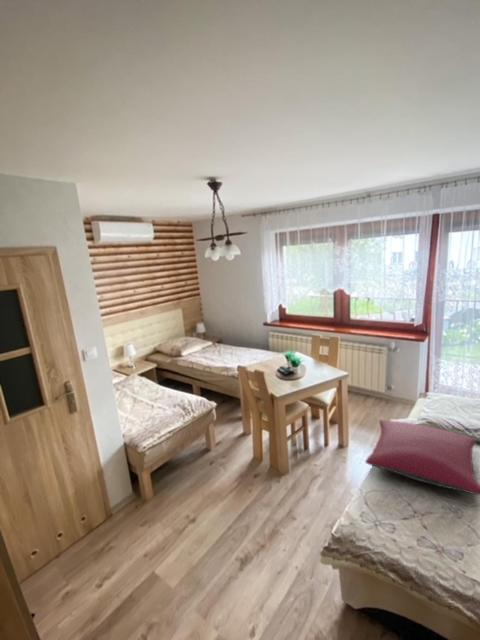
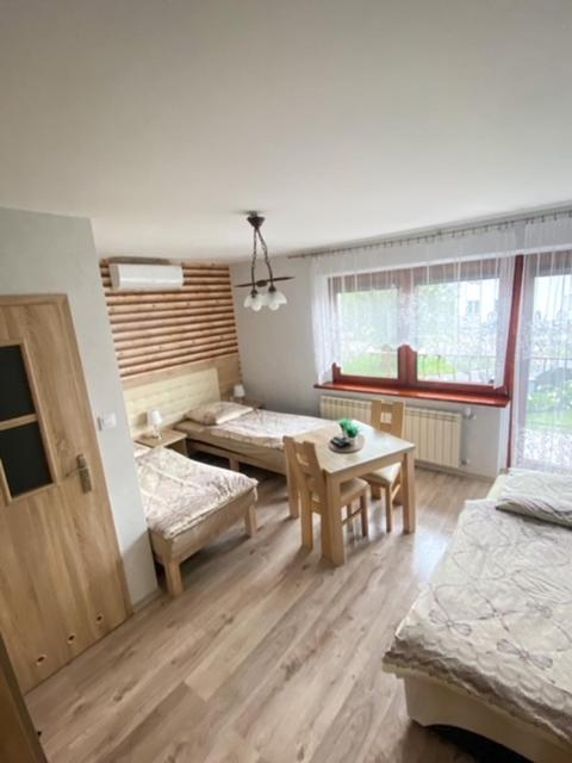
- pillow [364,419,480,496]
